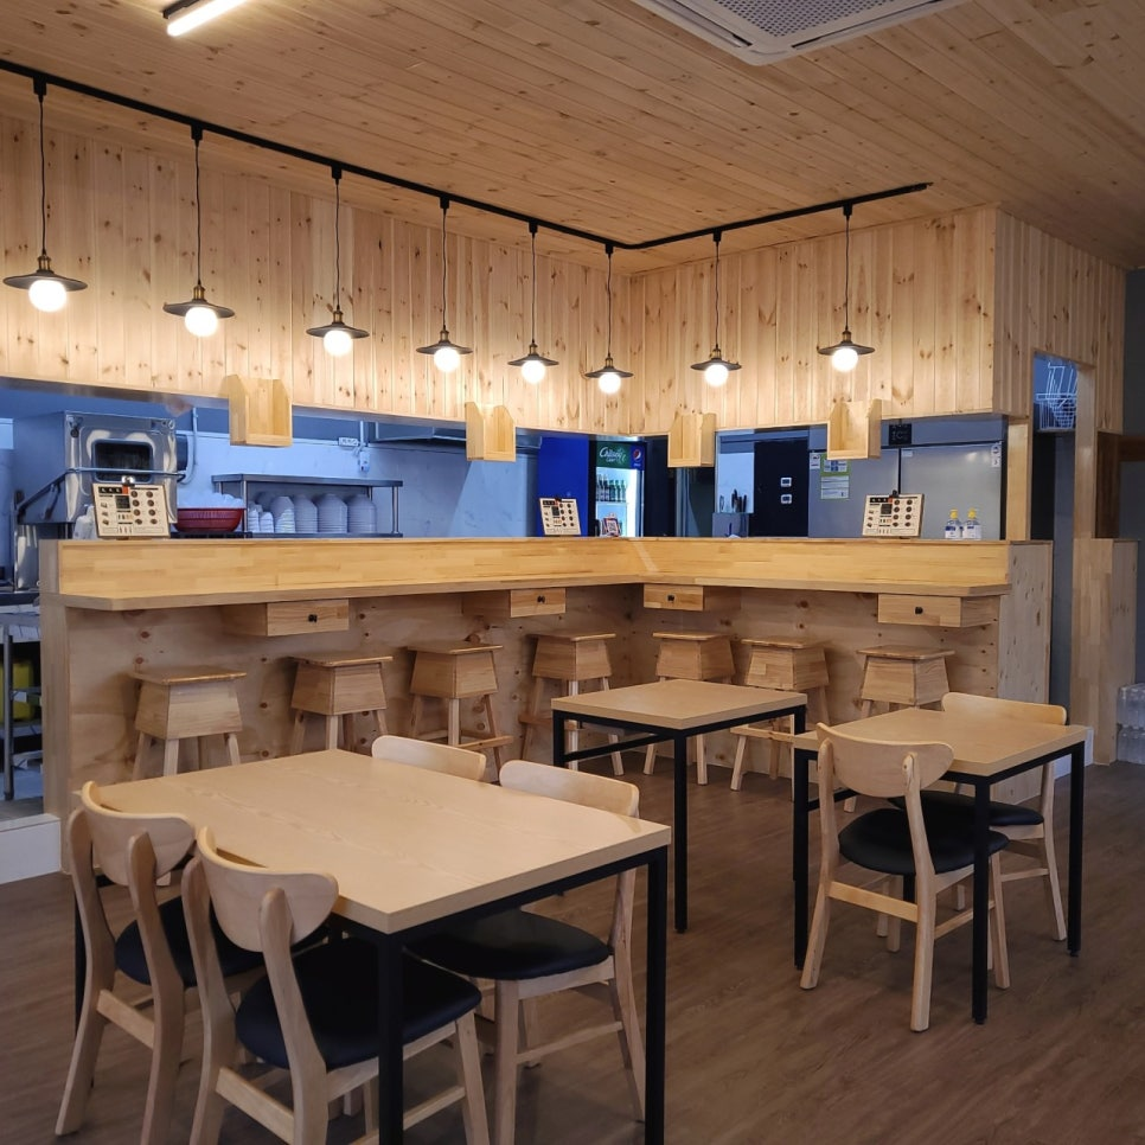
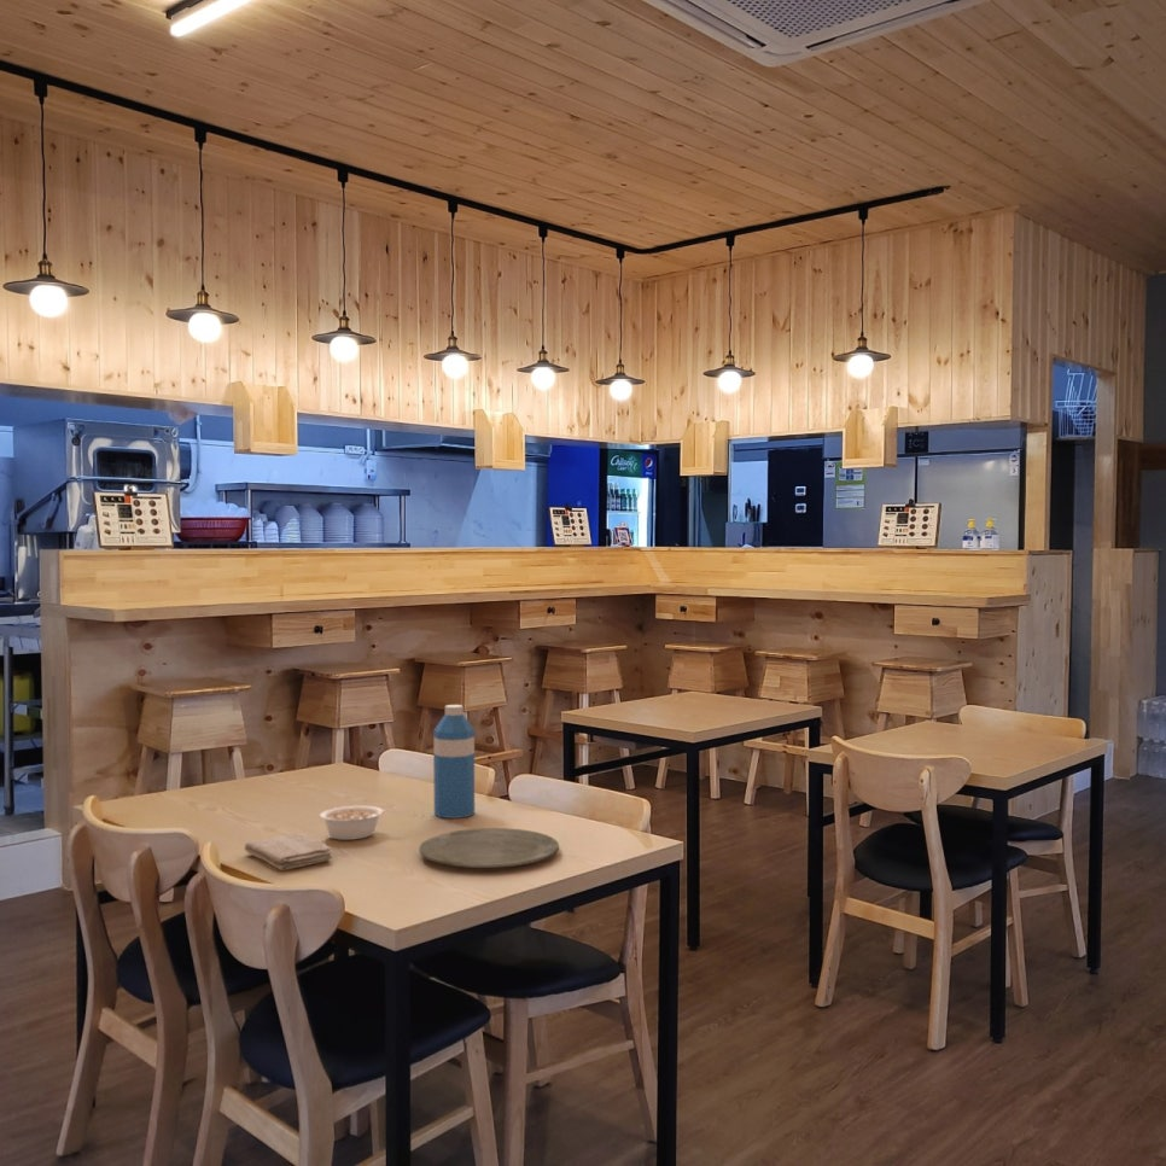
+ washcloth [243,832,334,871]
+ plate [418,827,560,869]
+ legume [319,805,397,841]
+ water bottle [432,704,476,820]
